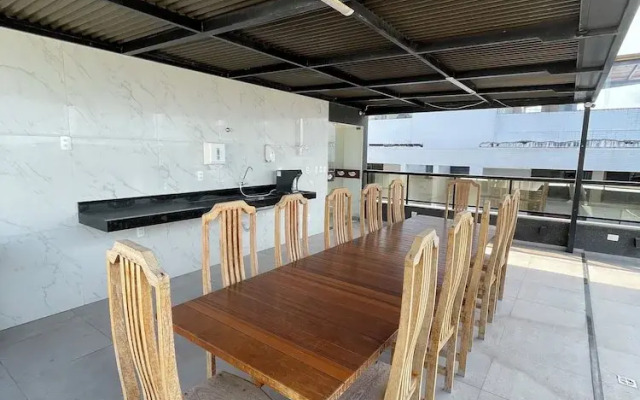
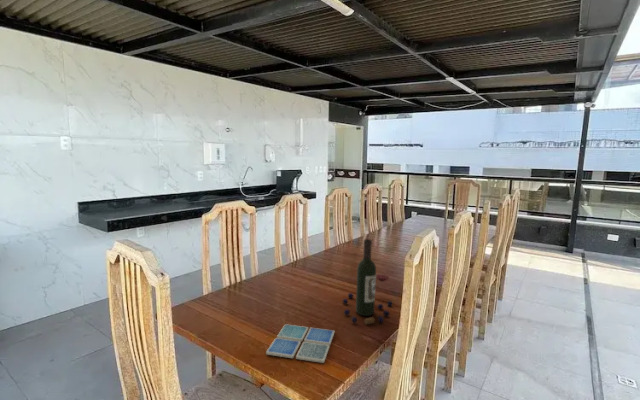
+ drink coaster [265,323,335,364]
+ wine bottle [342,238,393,325]
